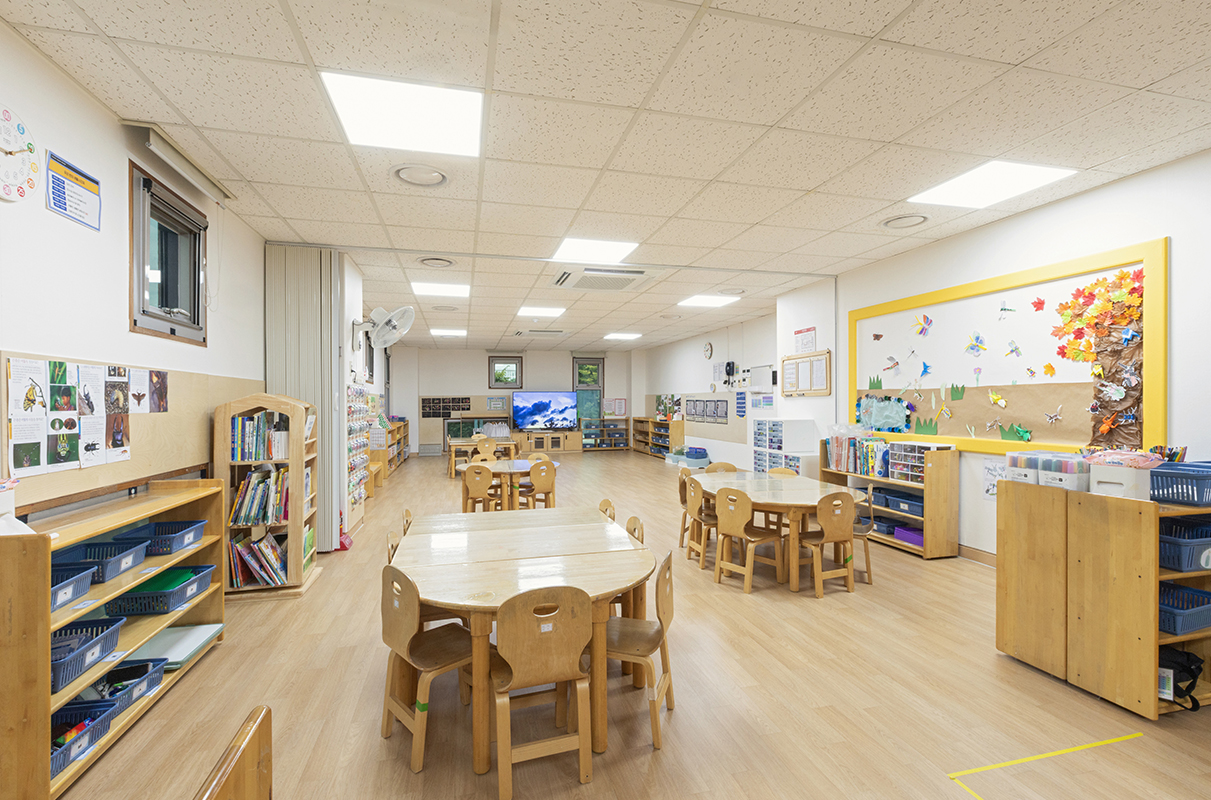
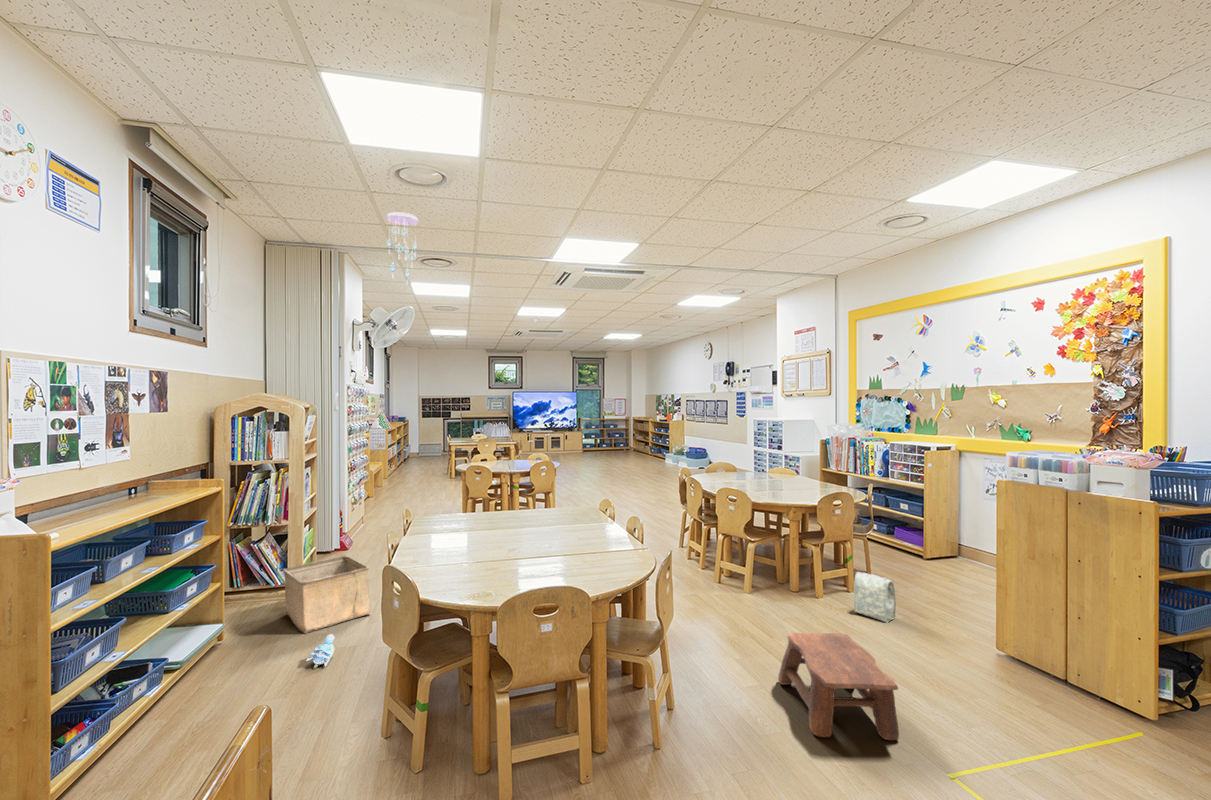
+ storage bin [282,555,372,634]
+ ceiling mobile [385,211,420,286]
+ plush toy [306,633,335,670]
+ bag [853,571,897,623]
+ stool [777,632,900,742]
